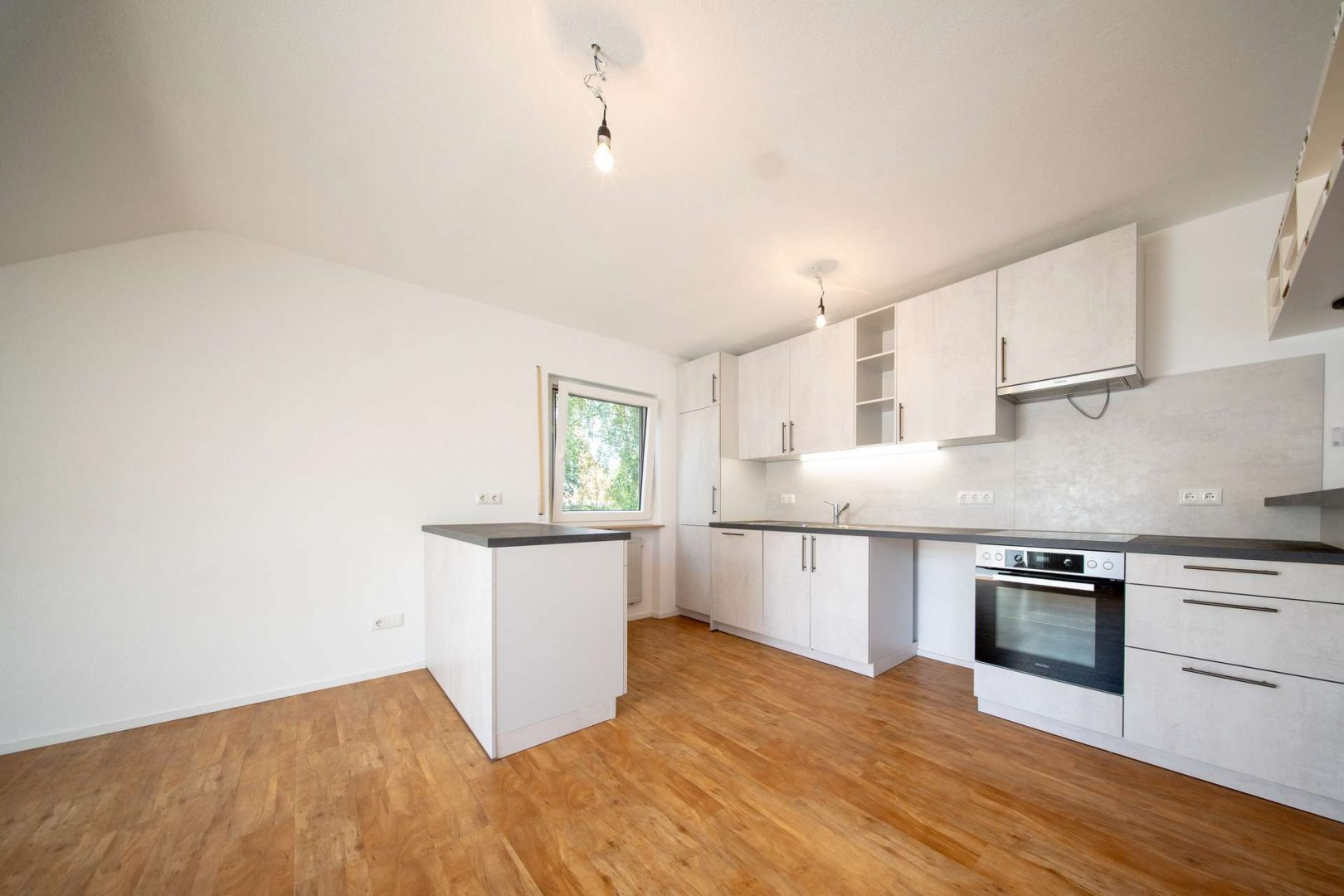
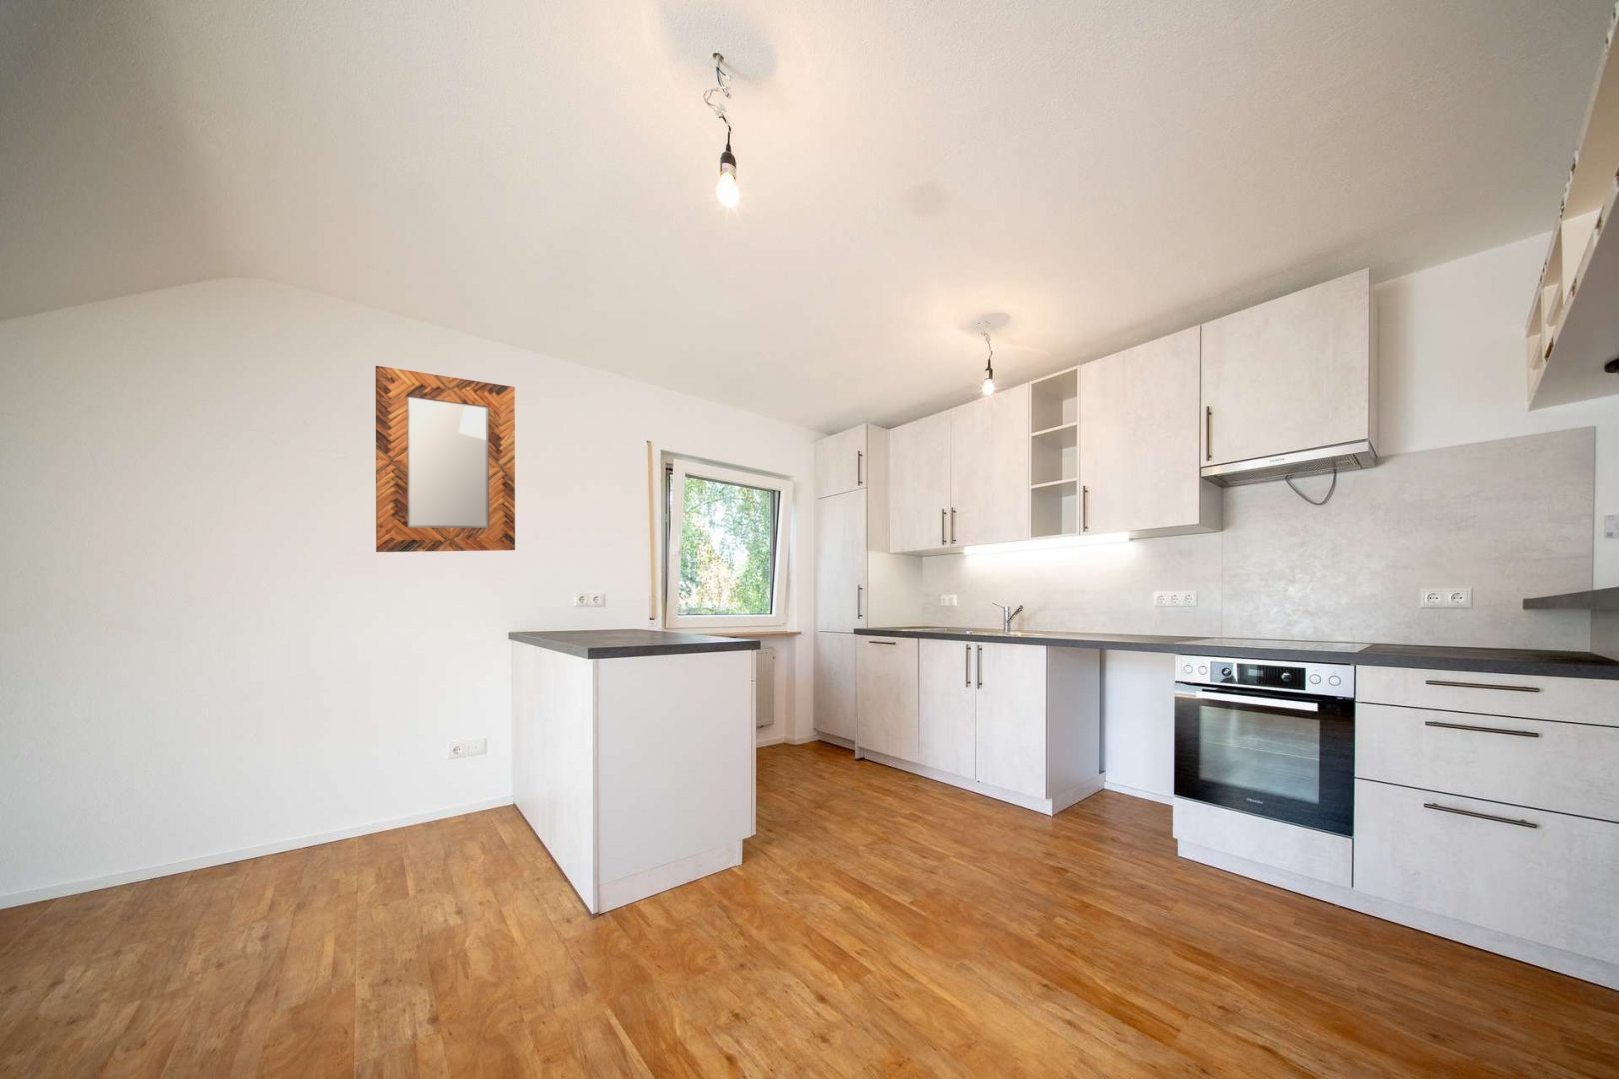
+ home mirror [375,365,516,554]
